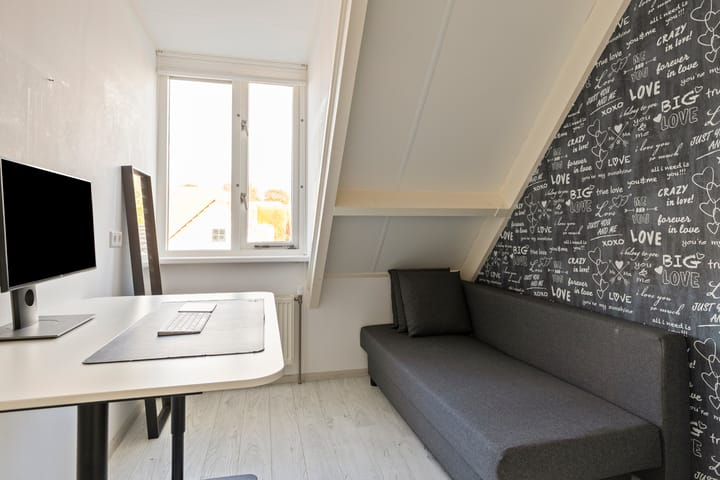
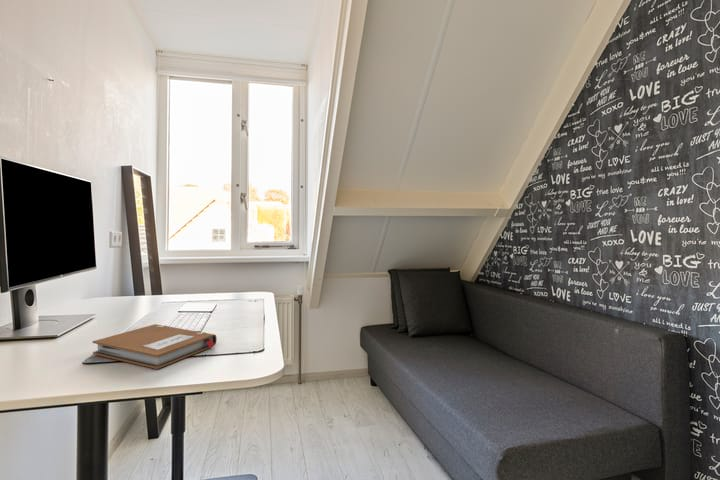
+ notebook [92,323,218,370]
